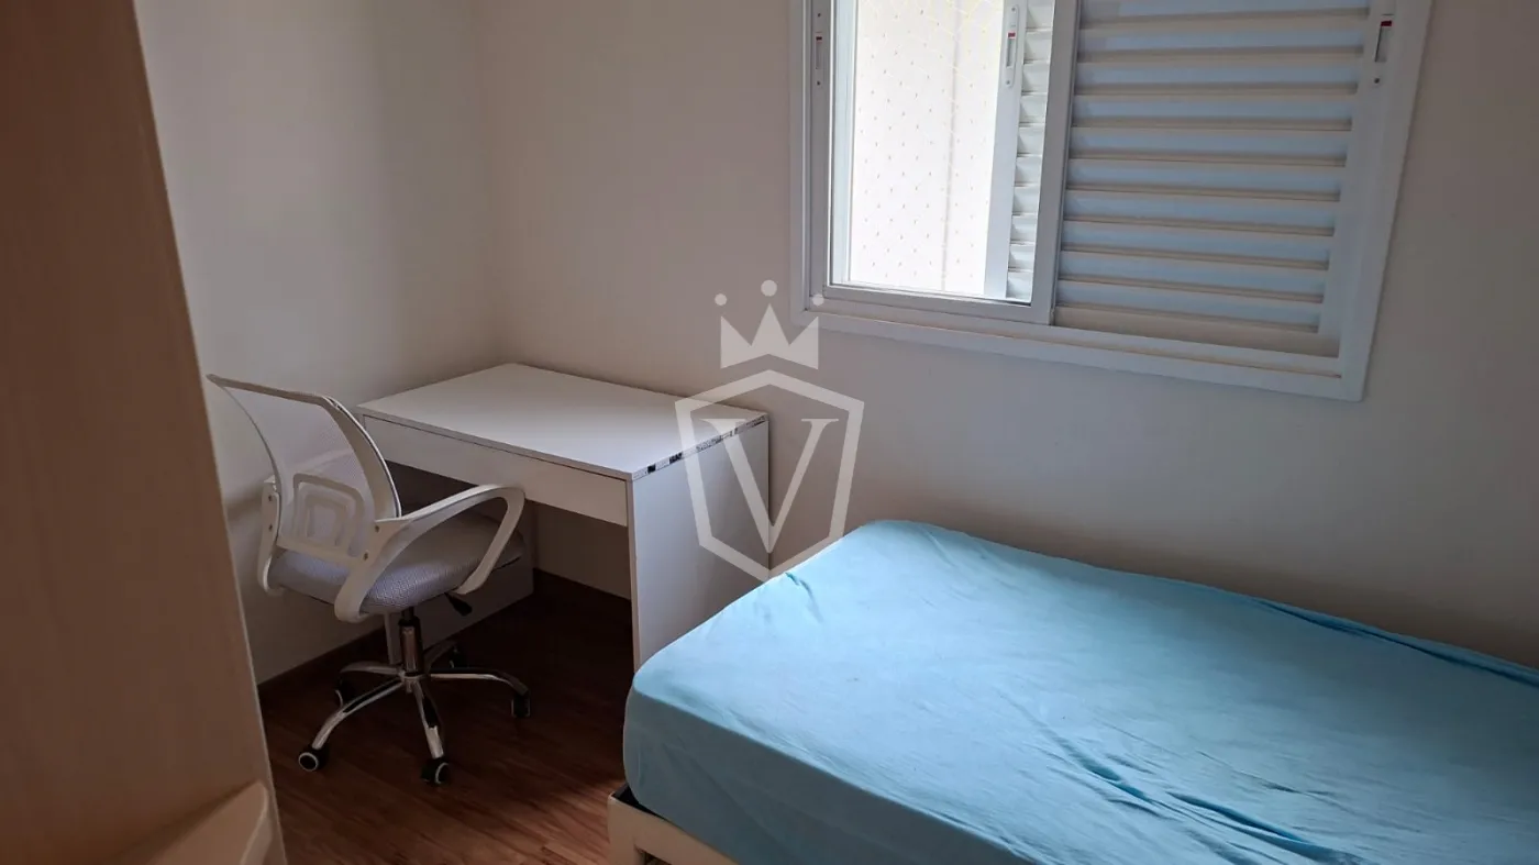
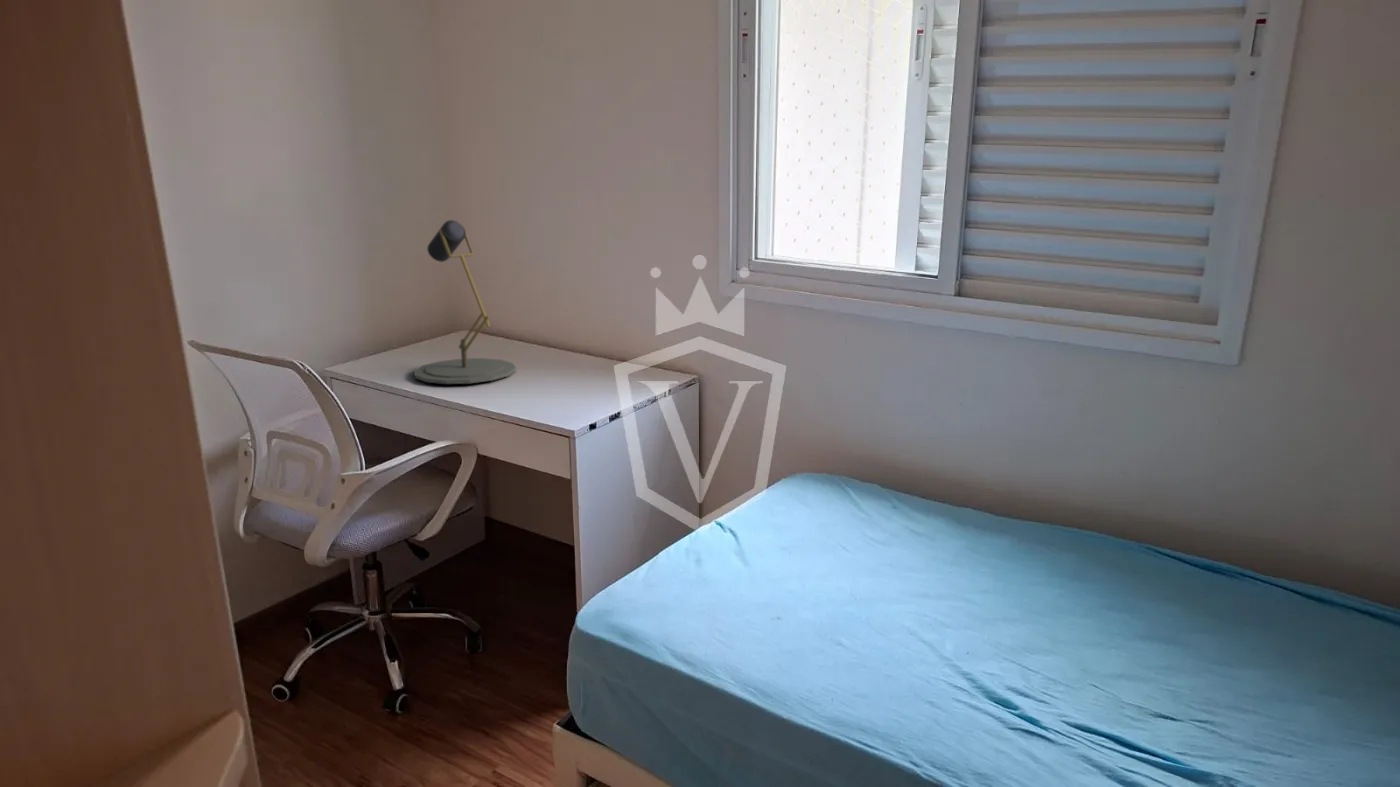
+ desk lamp [413,219,517,385]
